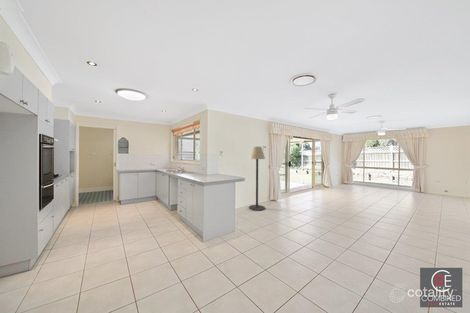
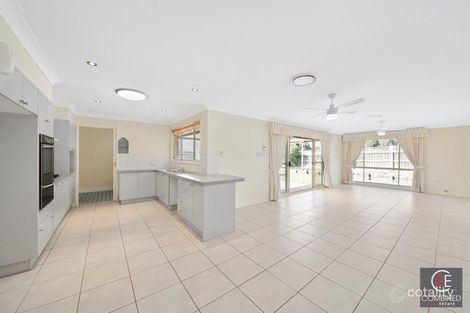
- floor lamp [248,146,266,212]
